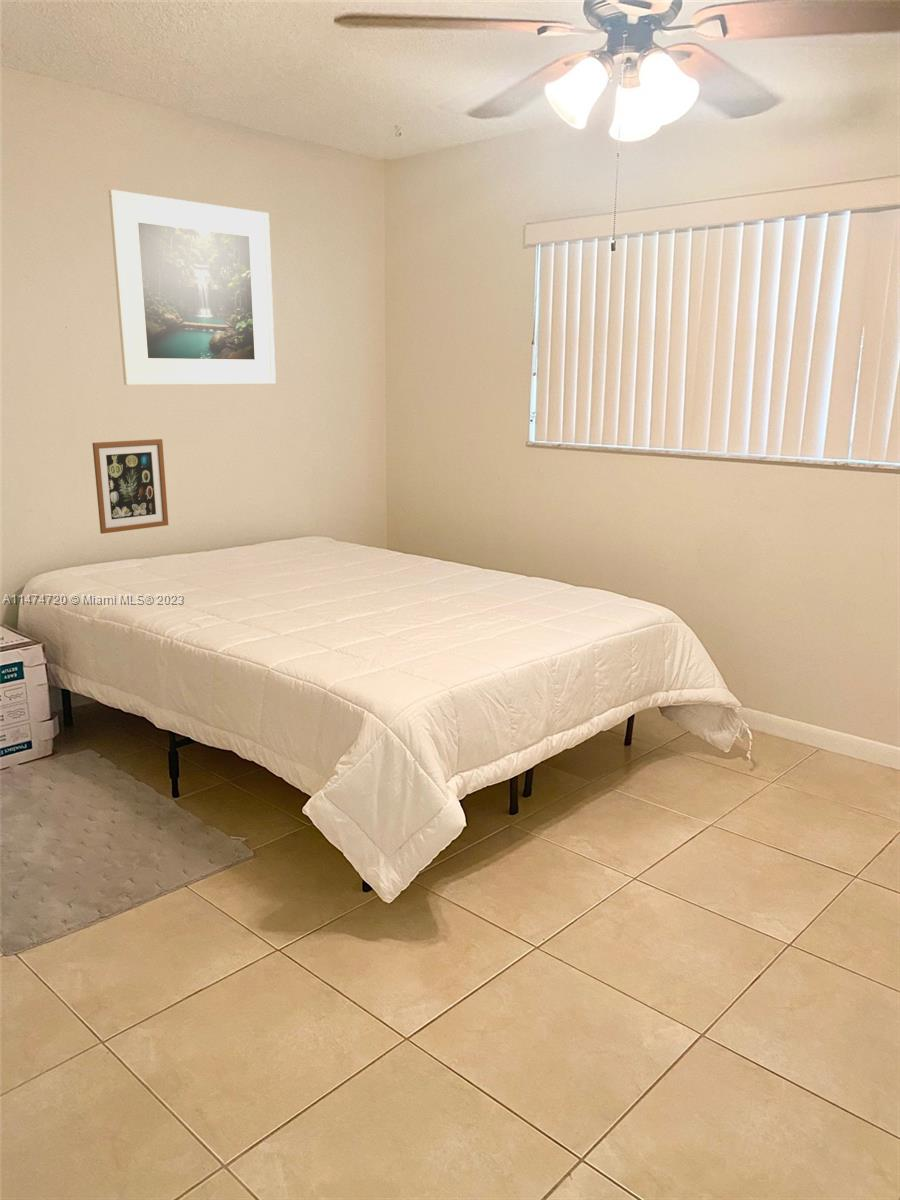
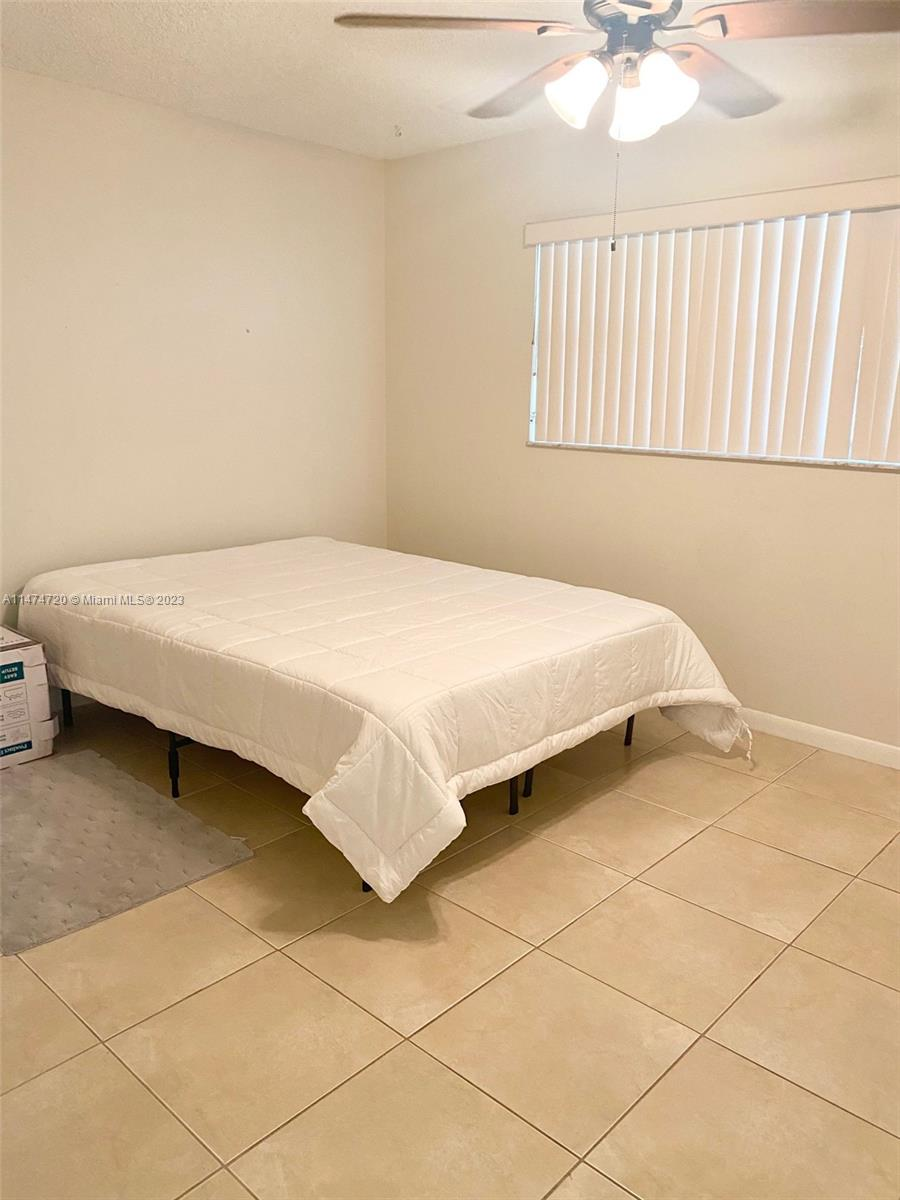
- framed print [108,189,277,386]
- wall art [92,438,169,535]
